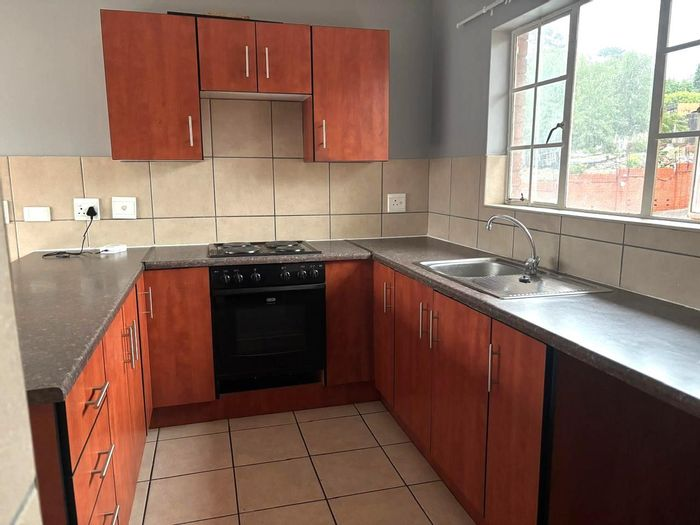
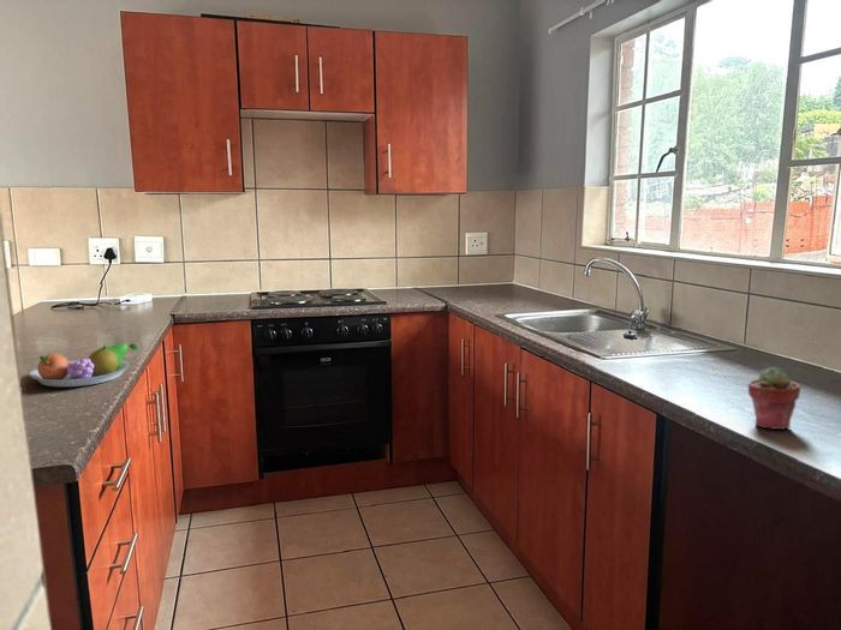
+ potted succulent [747,366,801,431]
+ fruit bowl [29,342,139,388]
